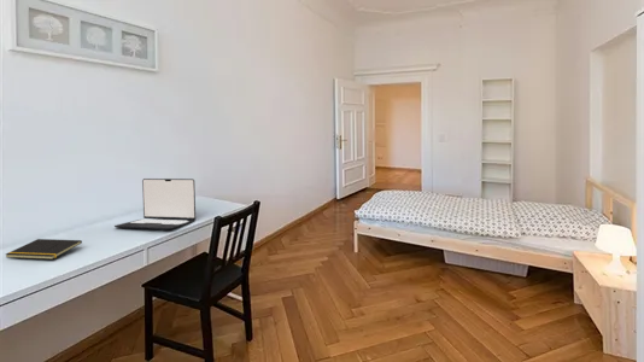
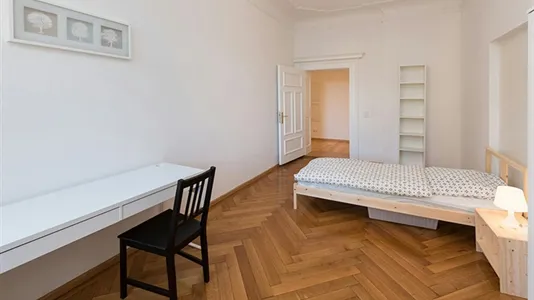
- laptop [113,177,197,230]
- notepad [5,238,83,261]
